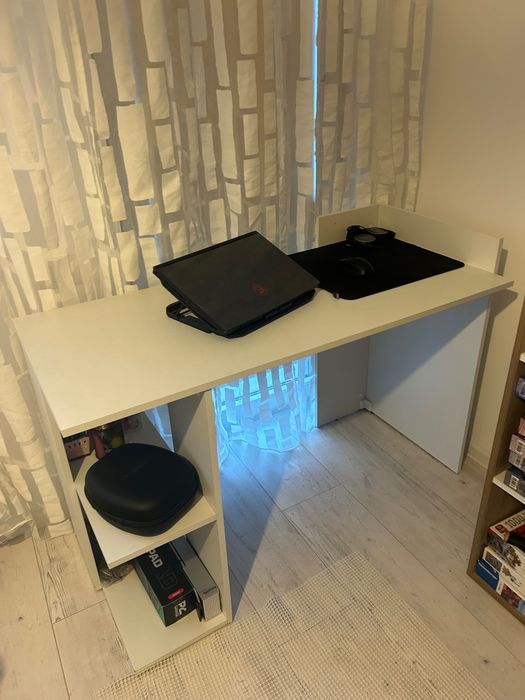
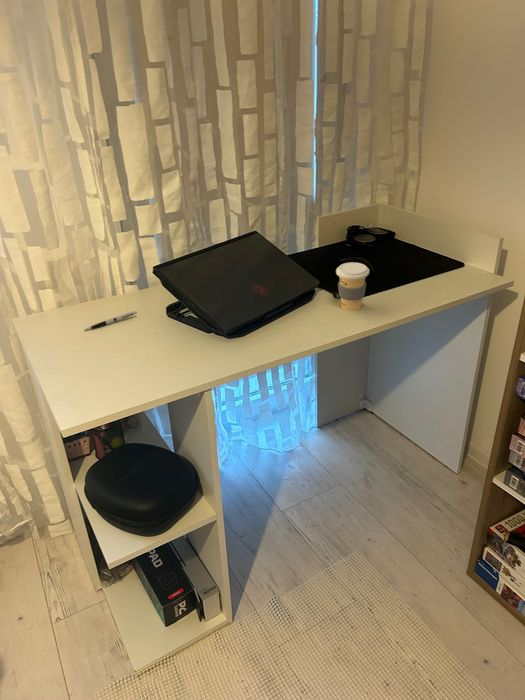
+ pen [84,310,138,331]
+ coffee cup [335,261,370,312]
